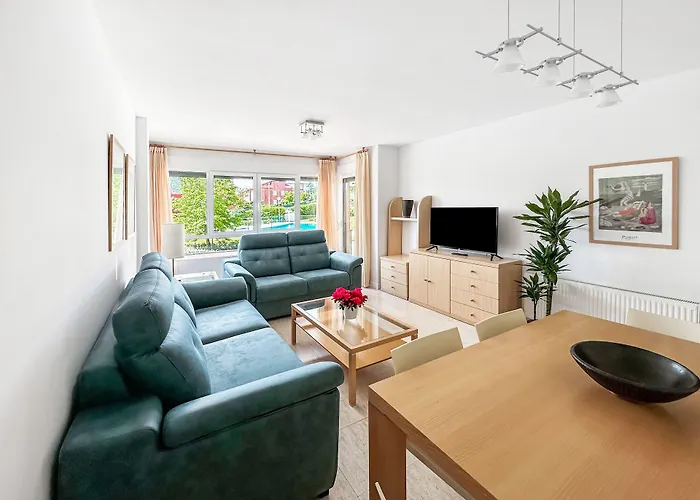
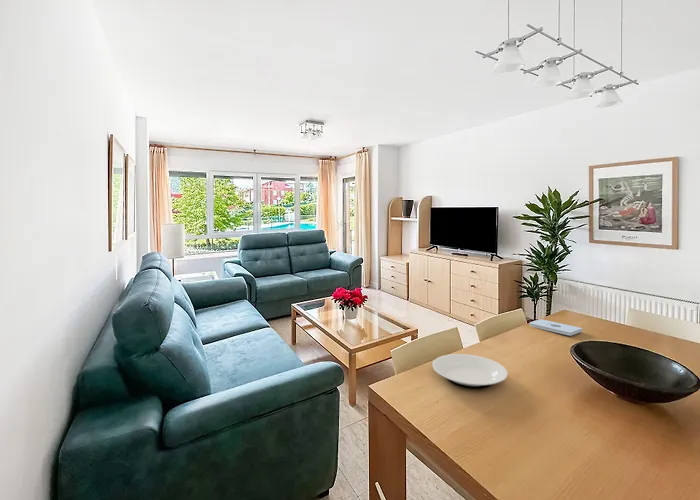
+ plate [431,353,508,389]
+ notepad [529,318,583,337]
